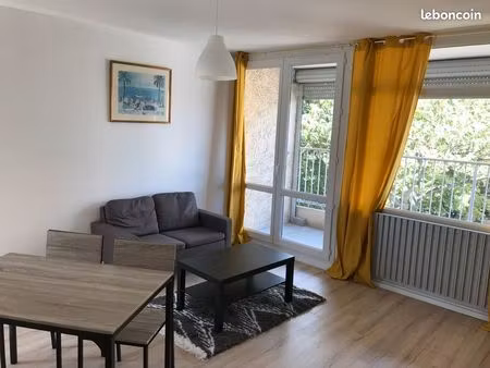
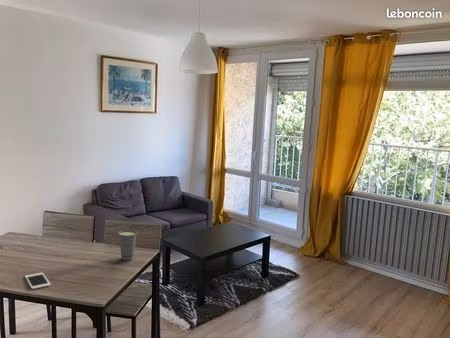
+ cup [117,229,139,261]
+ cell phone [24,272,51,290]
